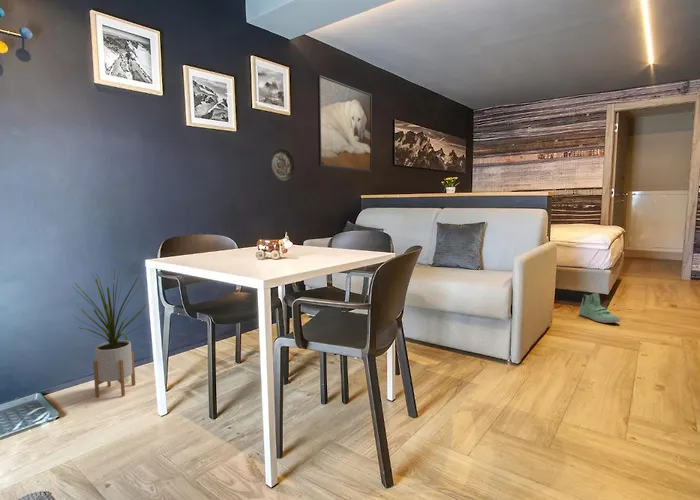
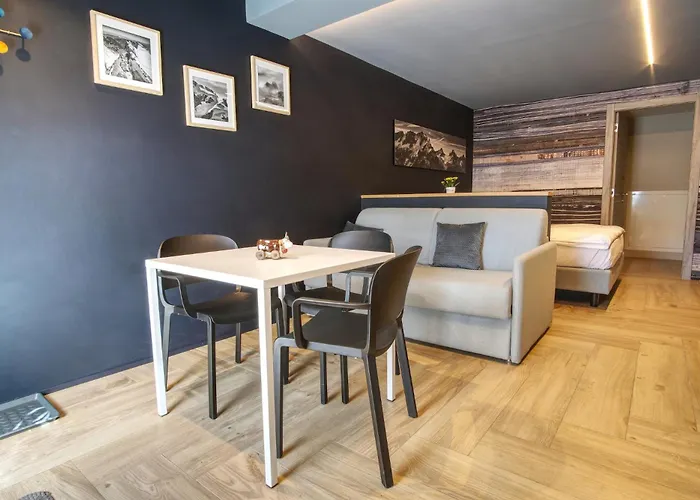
- house plant [71,270,150,398]
- sneaker [578,292,621,324]
- decorative plate [270,147,296,182]
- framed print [317,74,373,173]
